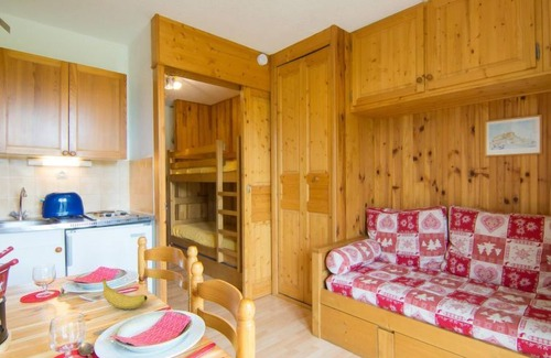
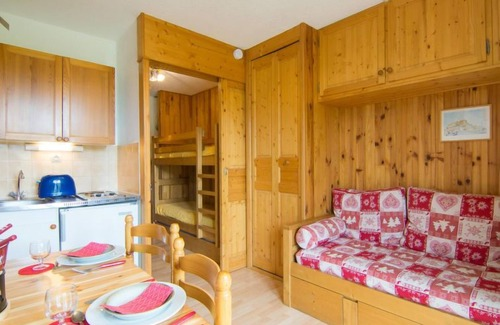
- fruit [101,278,148,311]
